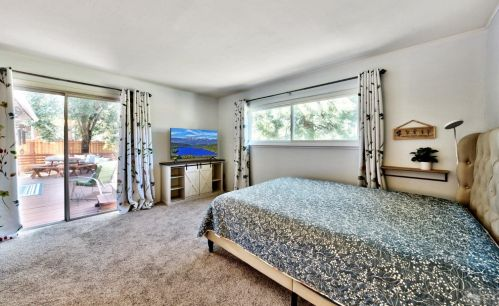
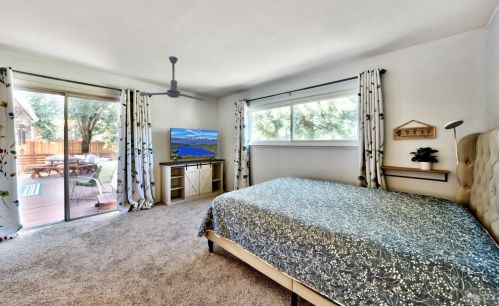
+ ceiling fan [138,55,206,102]
